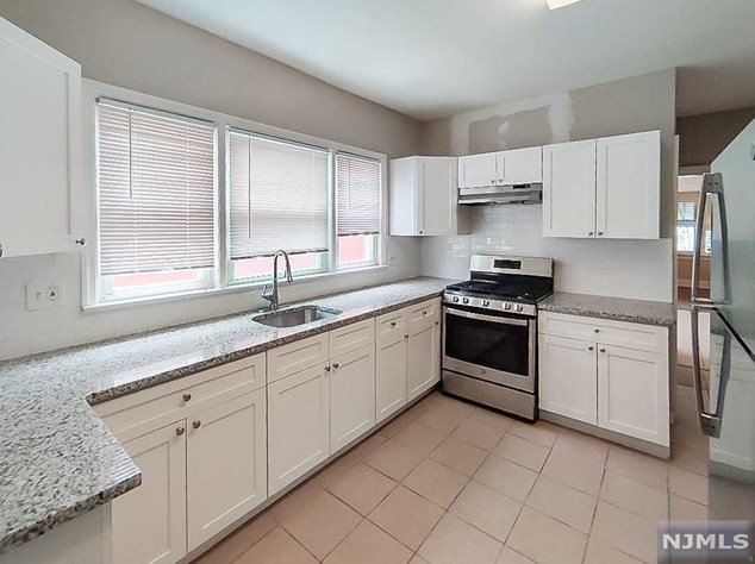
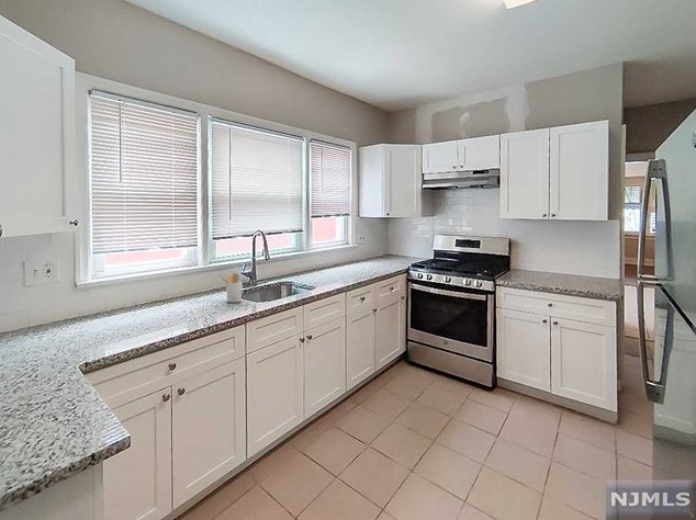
+ utensil holder [217,272,244,304]
